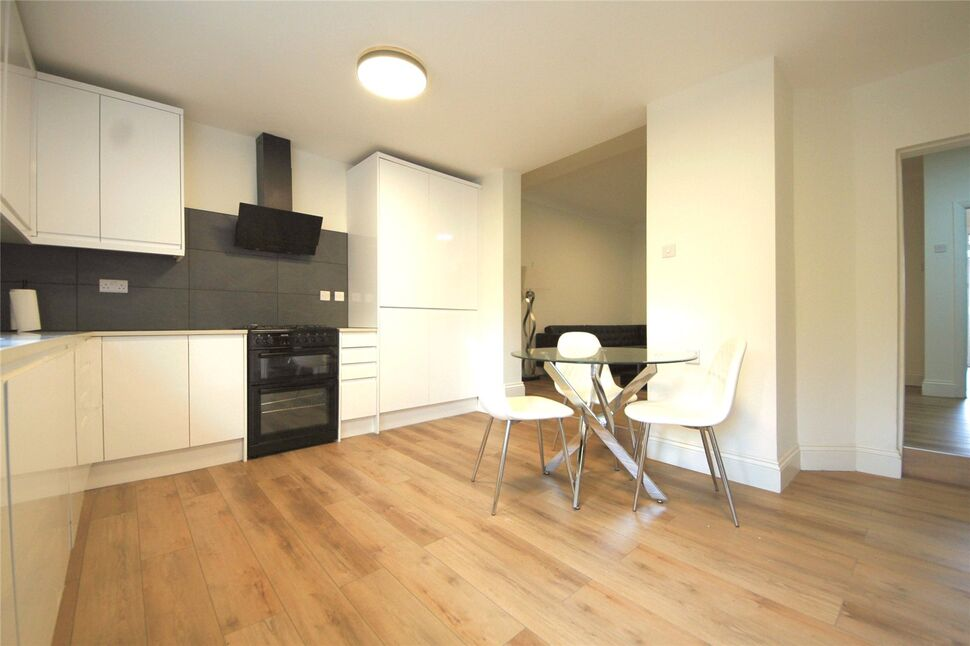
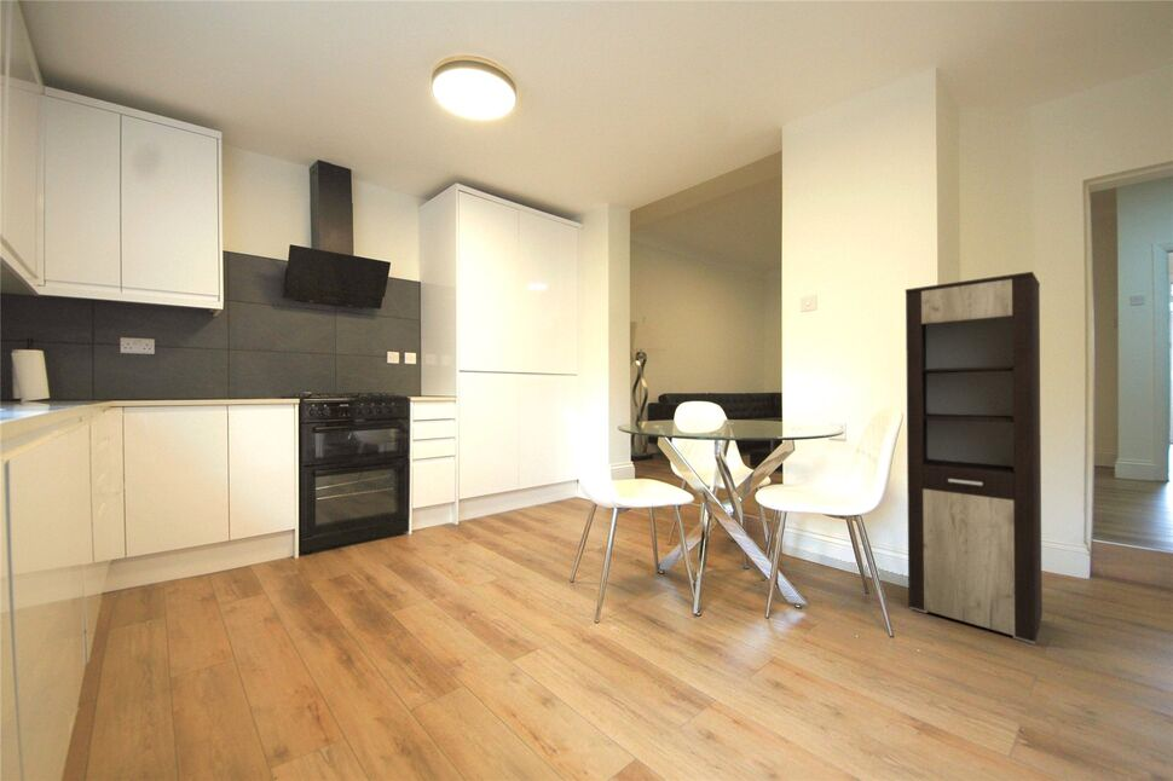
+ cabinet [905,271,1044,644]
